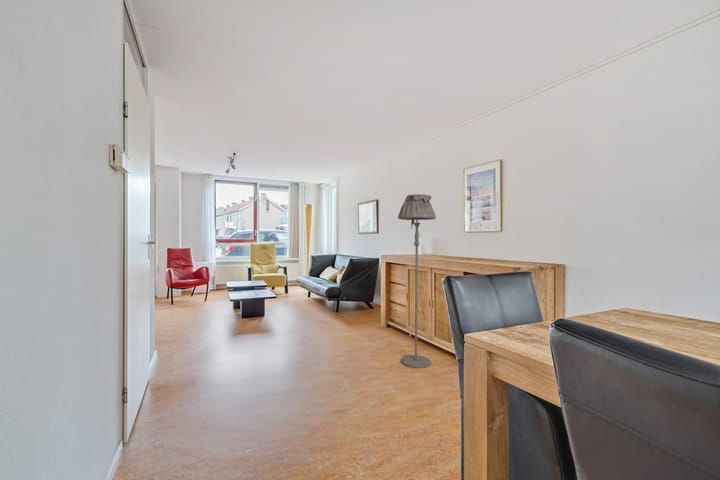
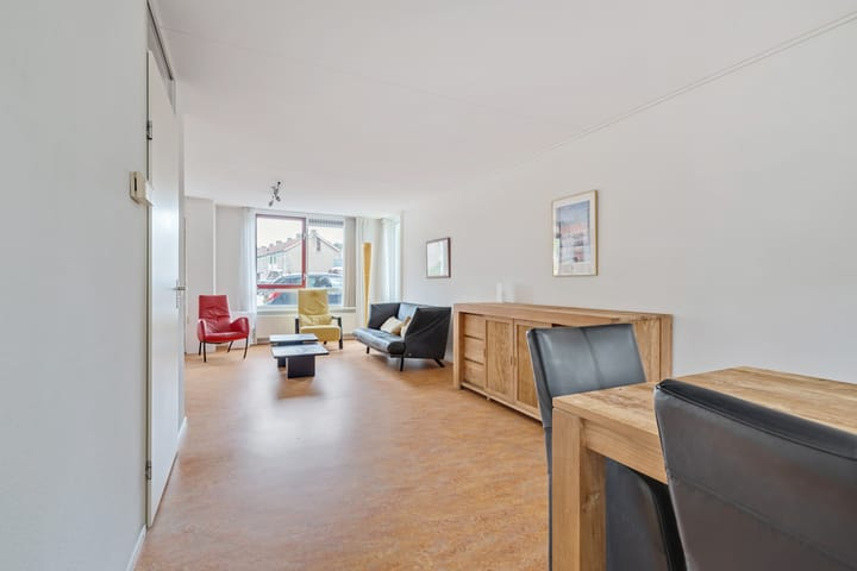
- floor lamp [397,193,437,369]
